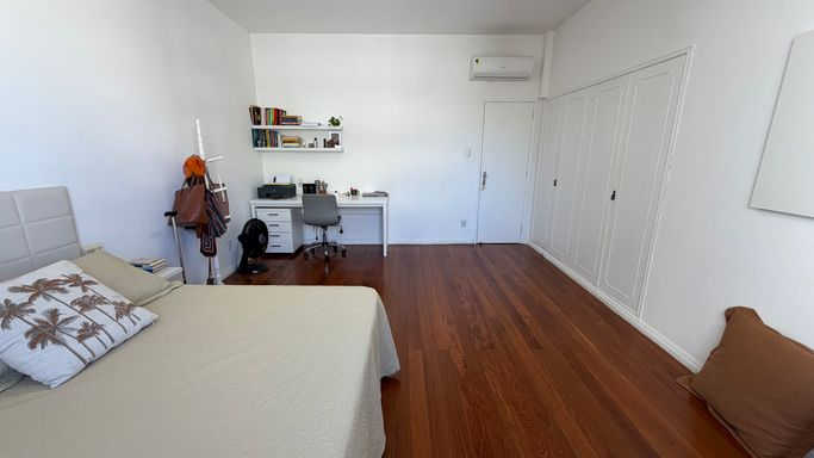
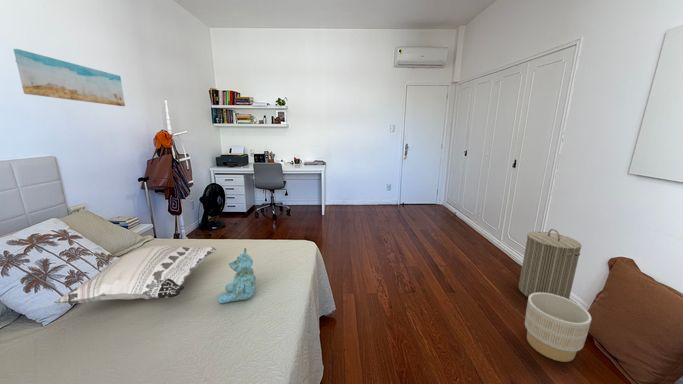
+ decorative pillow [53,244,217,304]
+ wall art [13,48,126,107]
+ stuffed bear [217,247,257,304]
+ laundry hamper [518,228,583,300]
+ planter [524,293,593,363]
